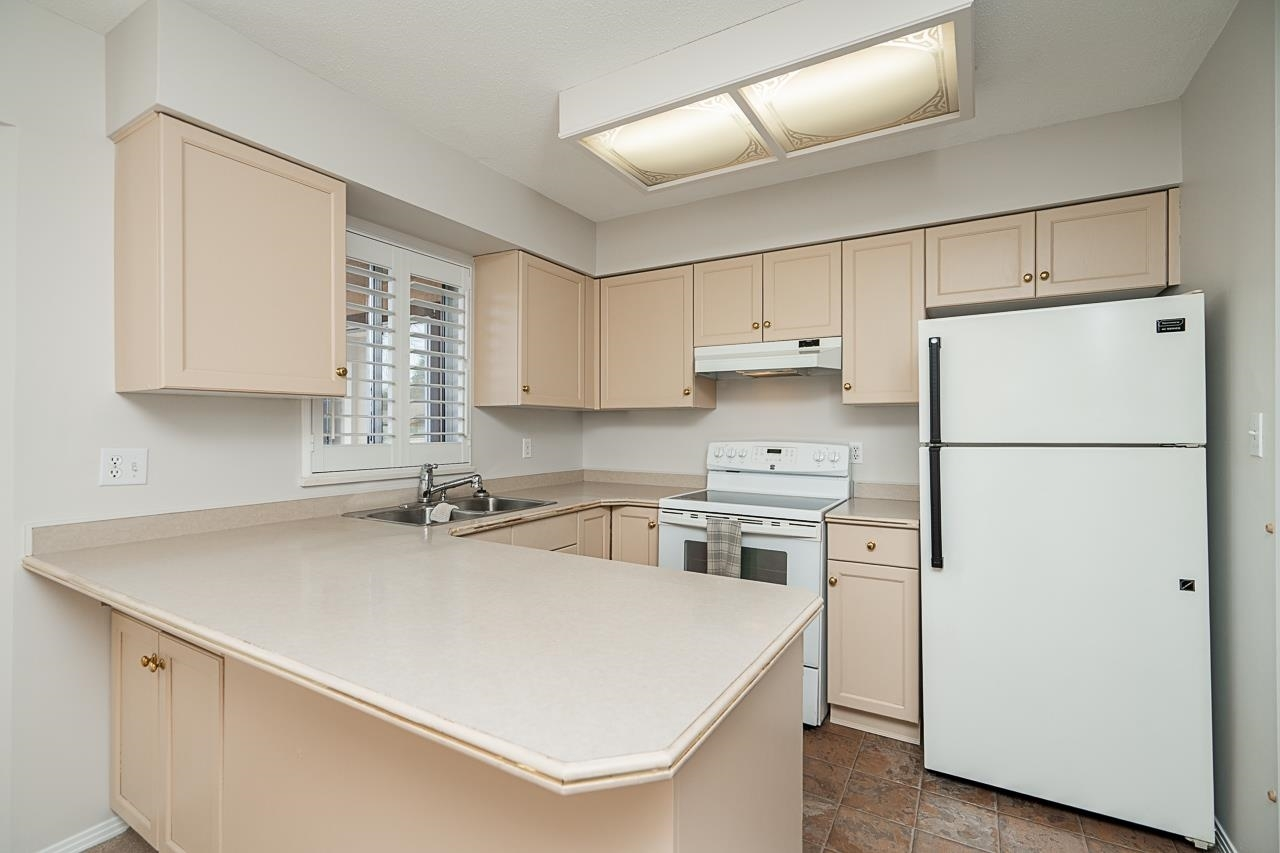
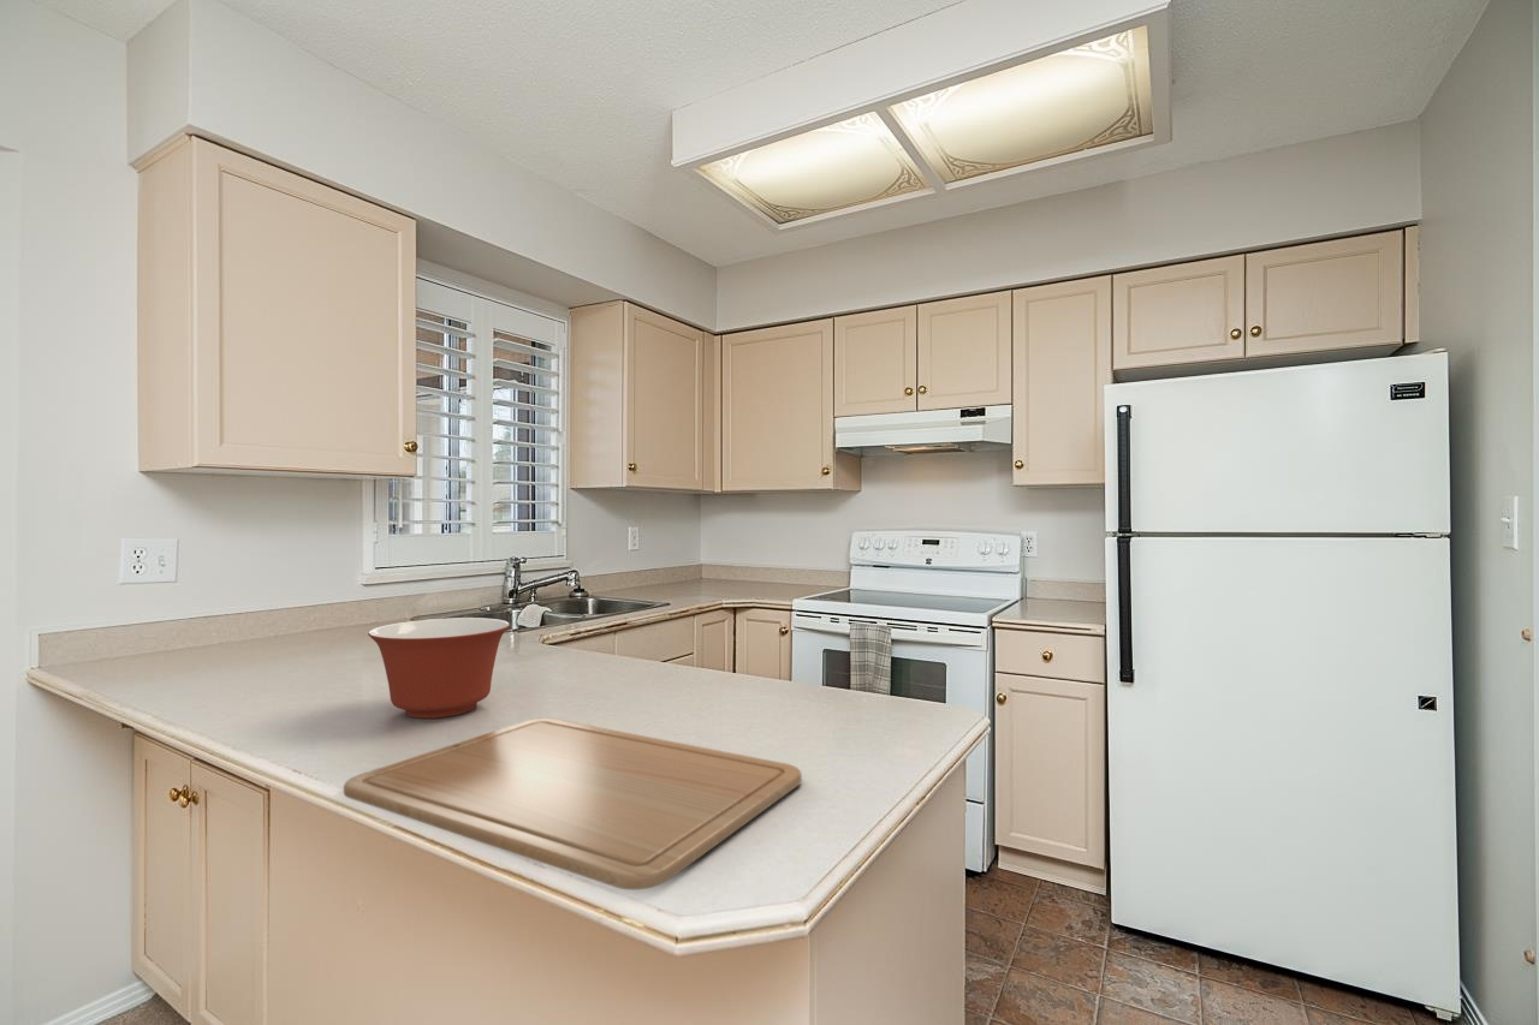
+ chopping board [343,717,803,890]
+ mixing bowl [367,616,511,720]
